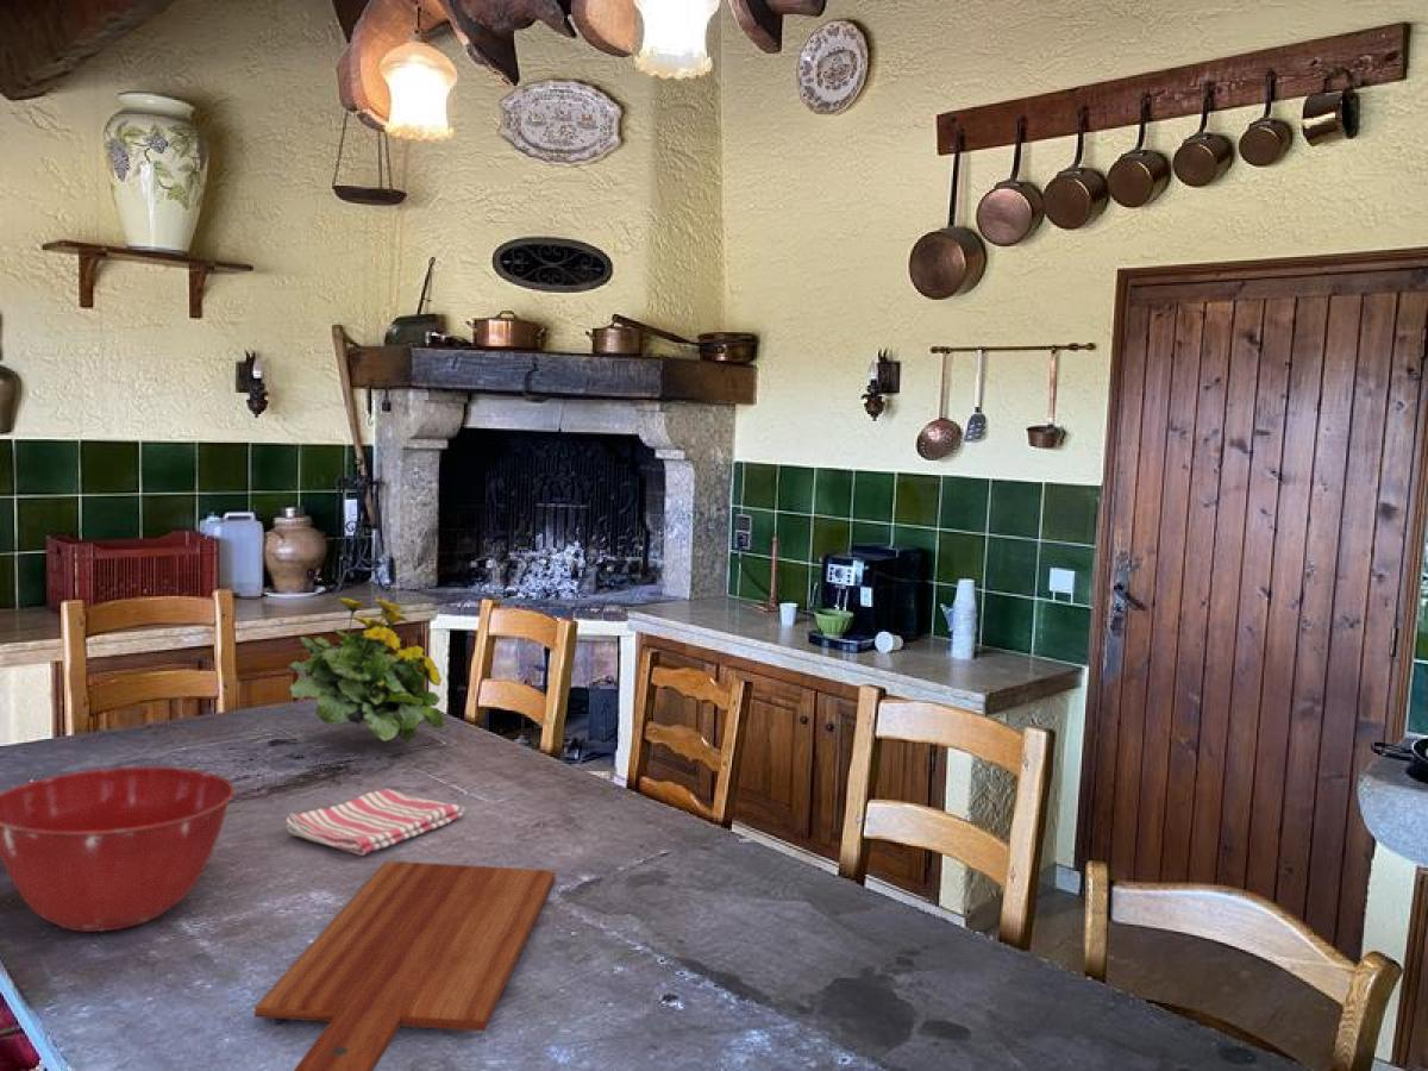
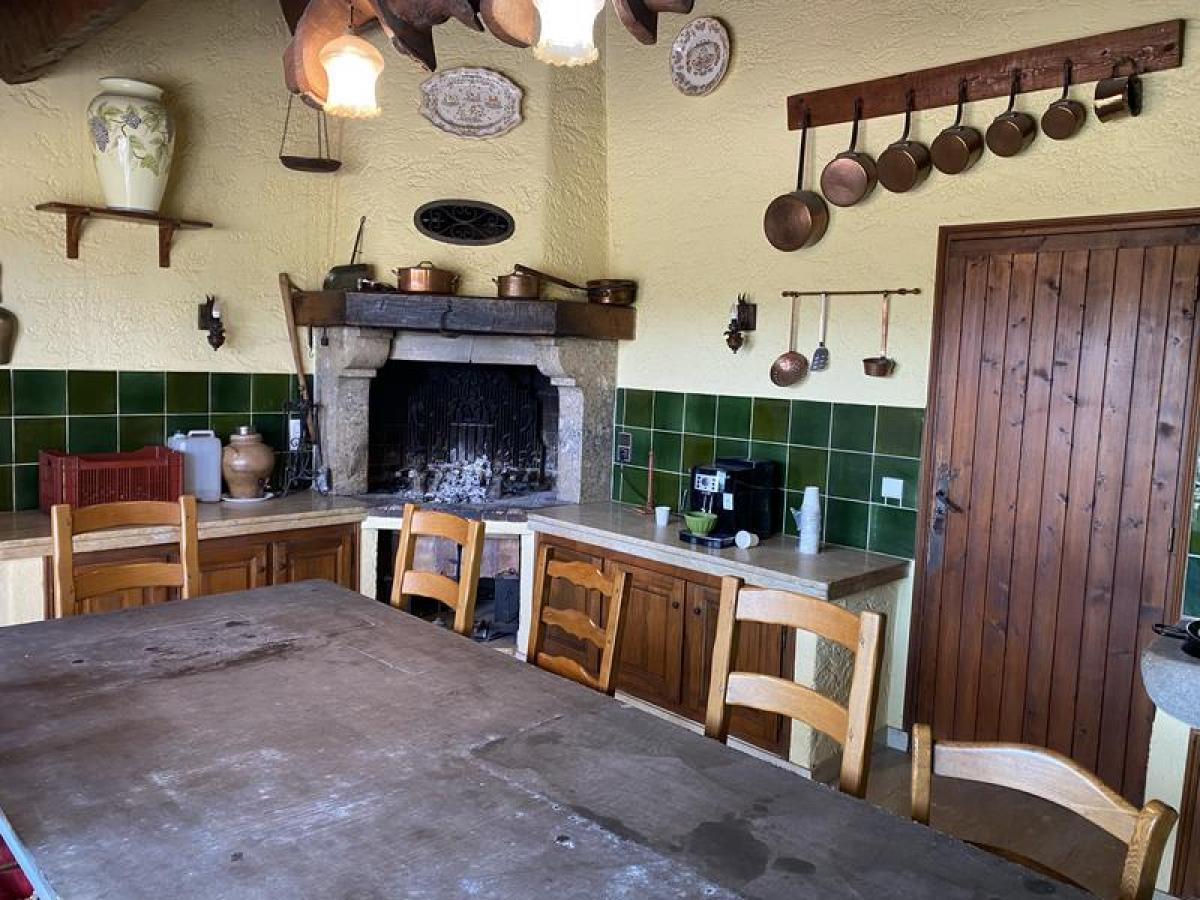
- cutting board [253,860,556,1071]
- dish towel [284,788,465,857]
- mixing bowl [0,766,236,933]
- flowering plant [287,596,446,746]
